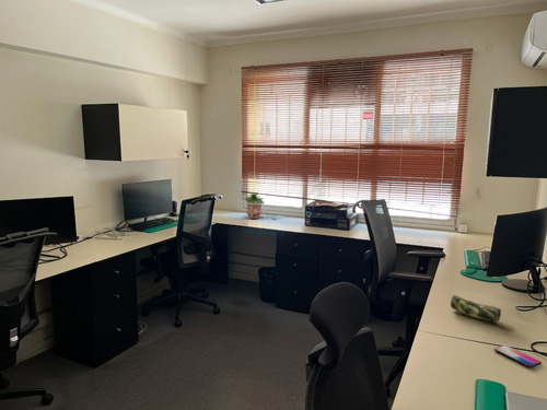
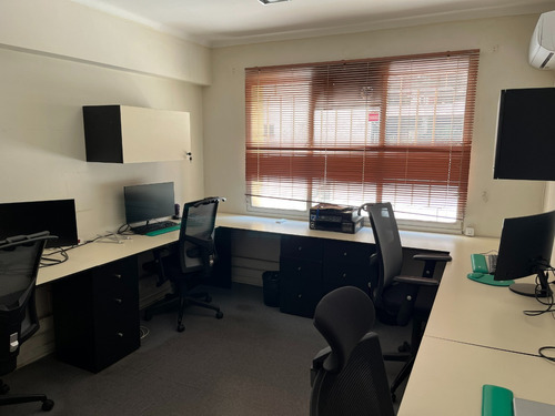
- pencil case [450,294,502,324]
- potted plant [244,191,266,220]
- smartphone [493,344,543,368]
